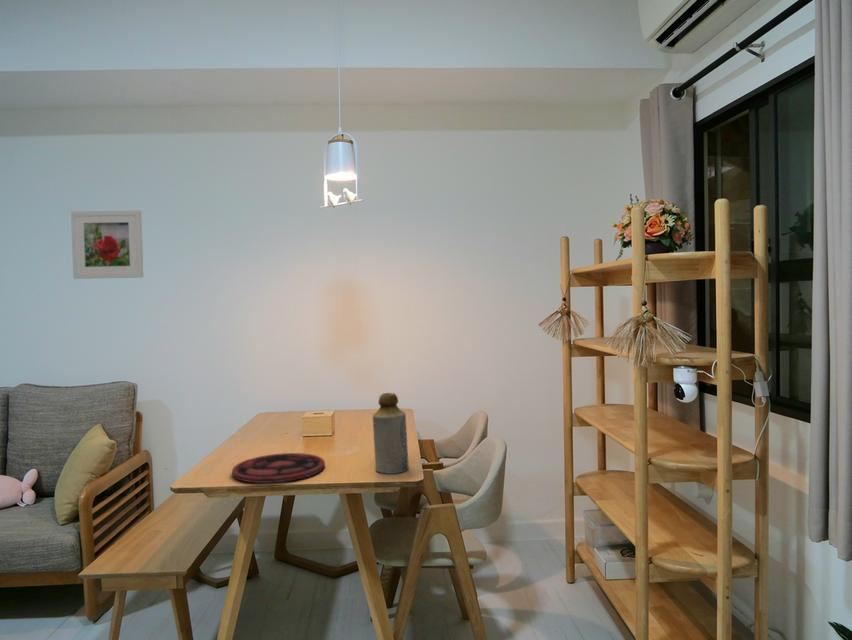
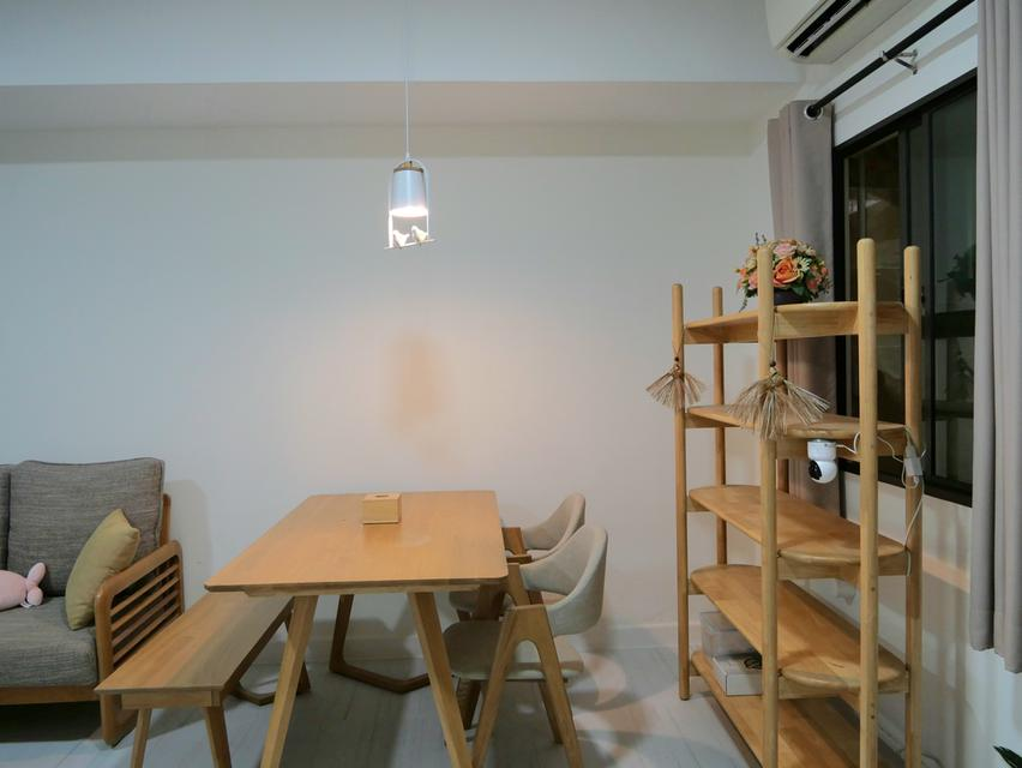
- bottle [372,392,409,475]
- plate [231,452,326,484]
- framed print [70,210,144,280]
